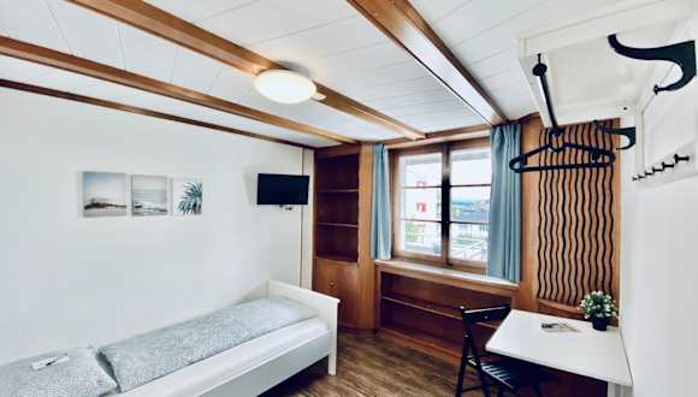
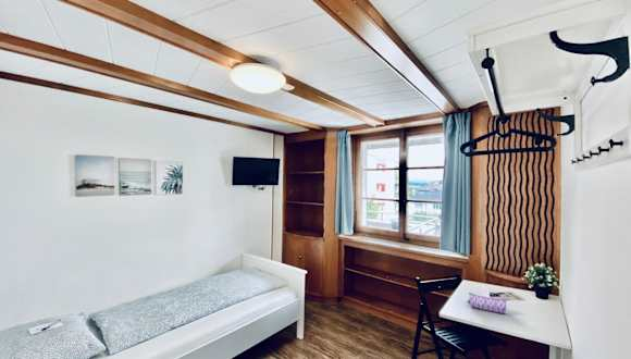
+ pencil case [467,290,508,314]
